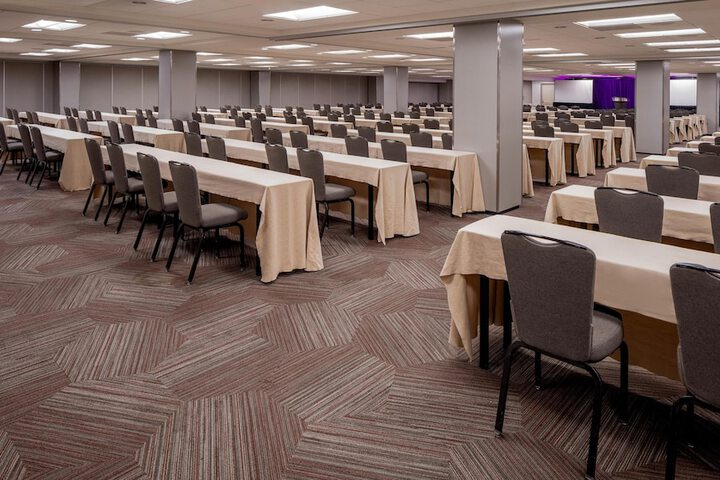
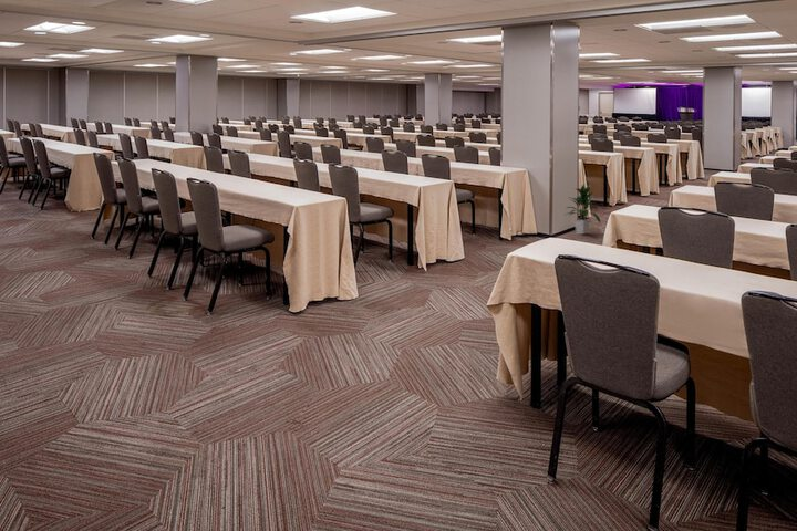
+ indoor plant [565,183,601,235]
